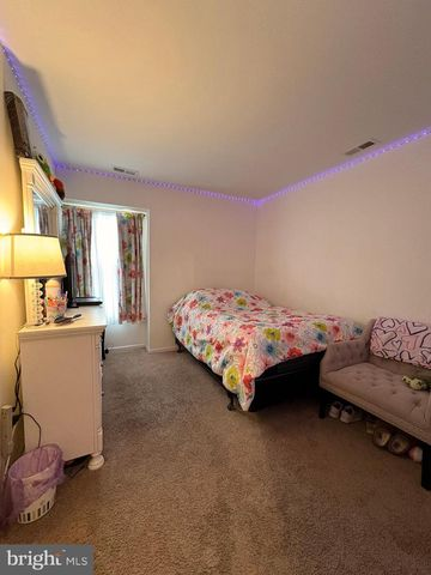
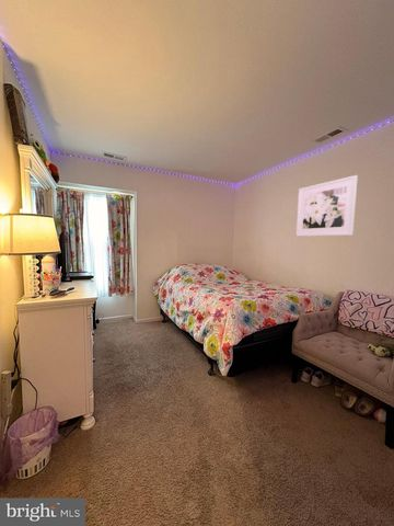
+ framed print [296,174,359,238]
